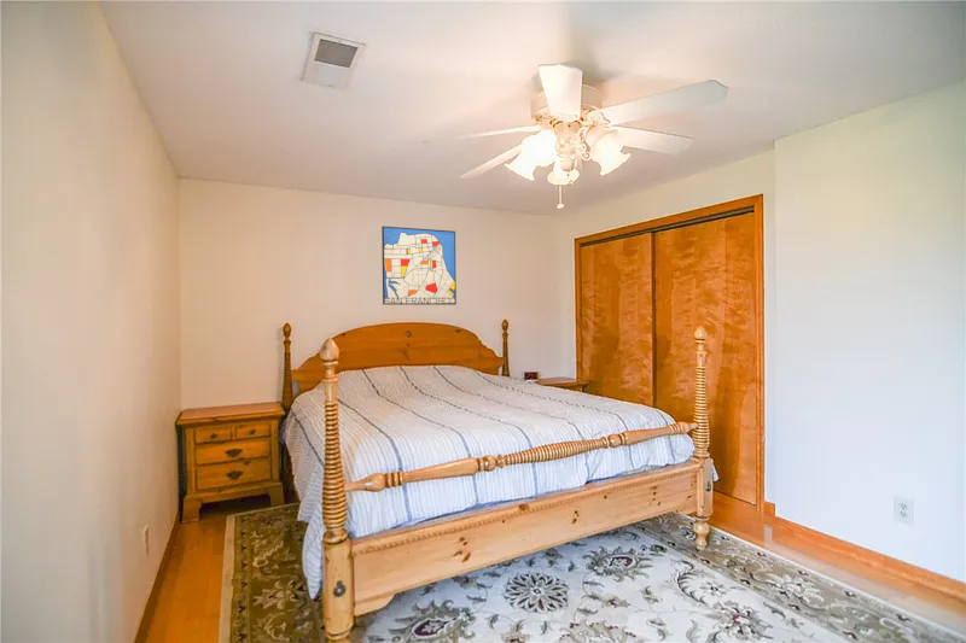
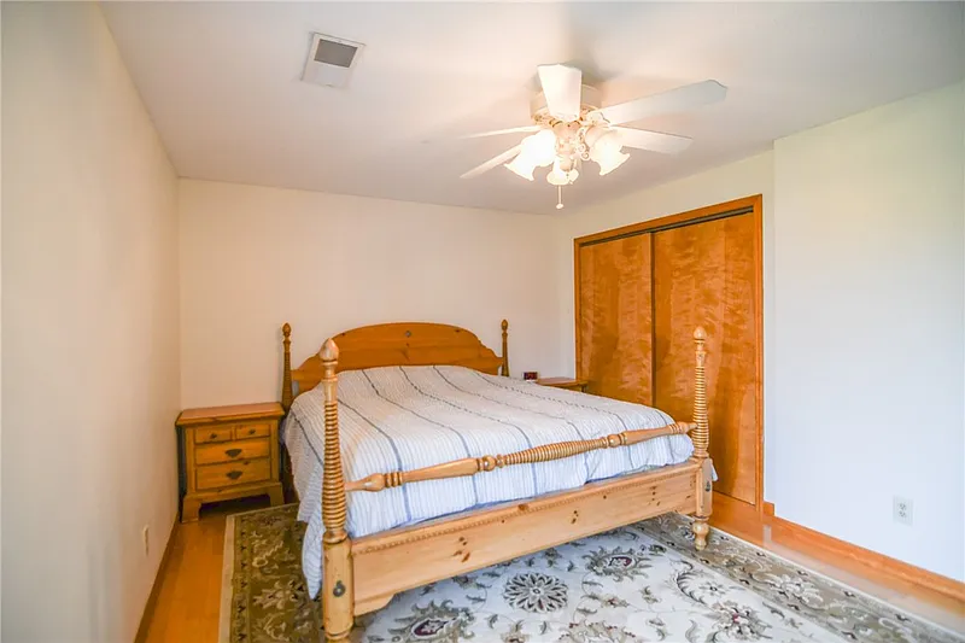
- wall art [380,226,458,306]
